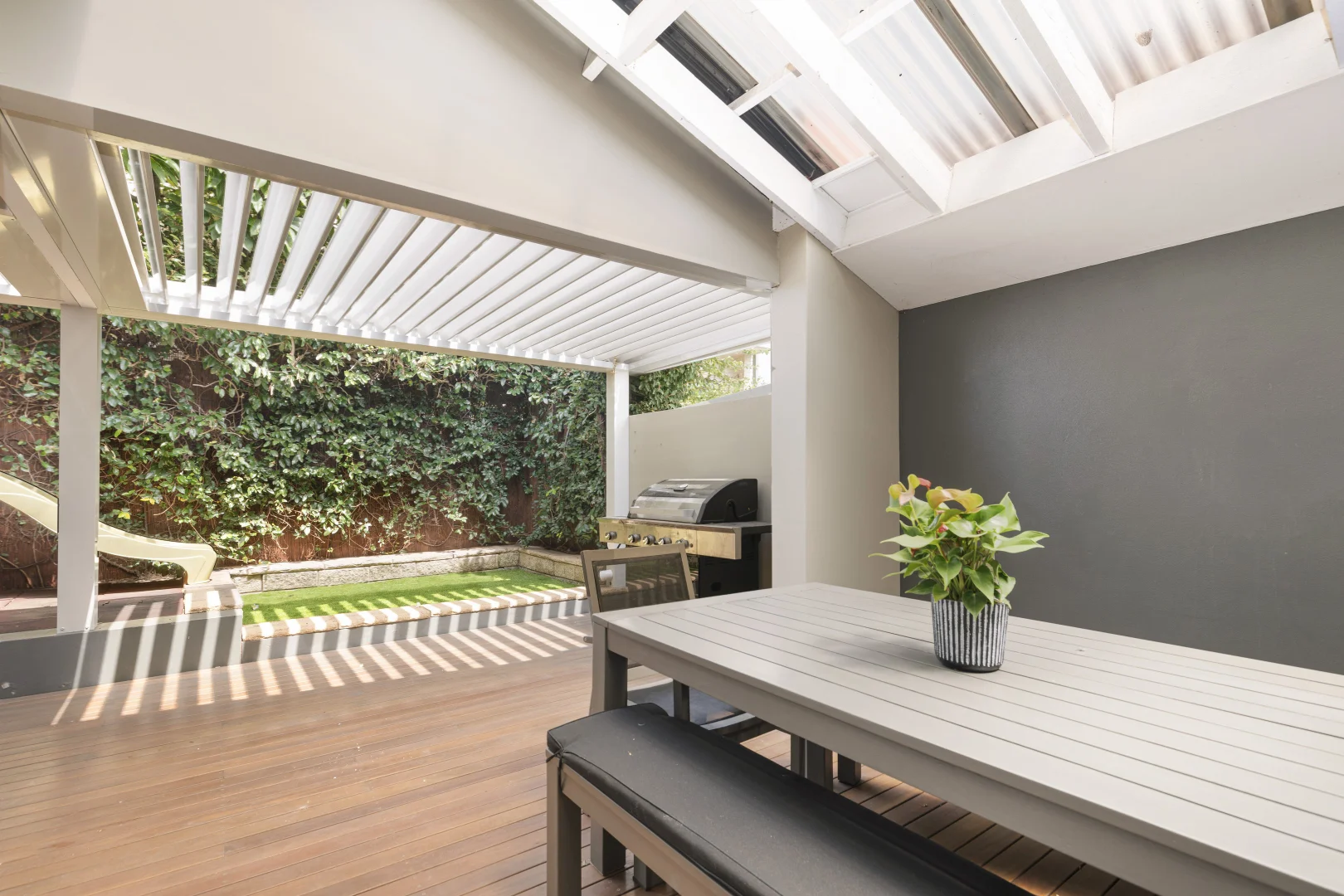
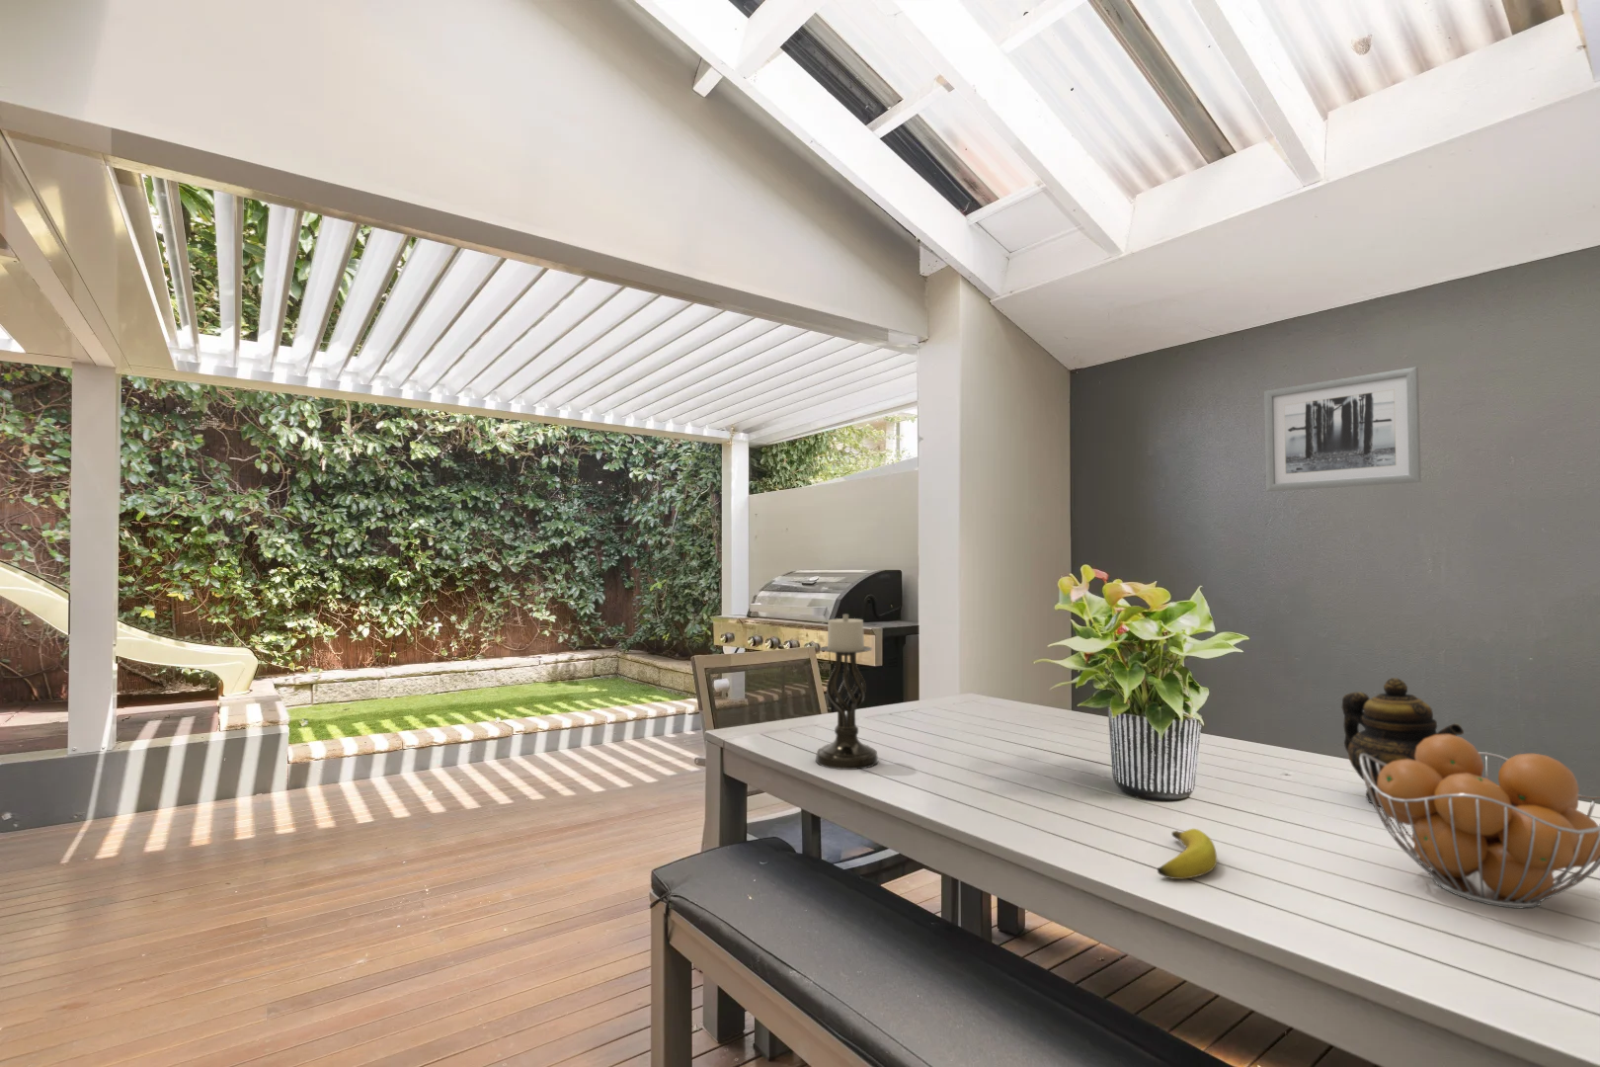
+ fruit basket [1360,734,1600,910]
+ wall art [1263,367,1423,493]
+ banana [1156,828,1218,880]
+ candle holder [814,613,879,770]
+ teapot [1342,676,1464,807]
